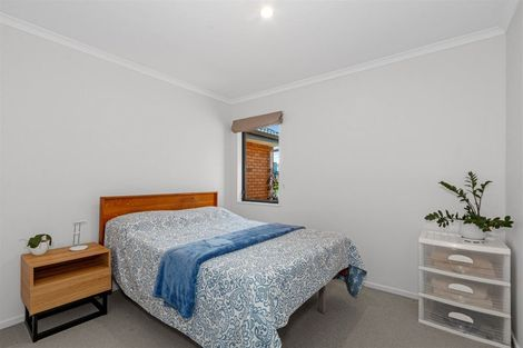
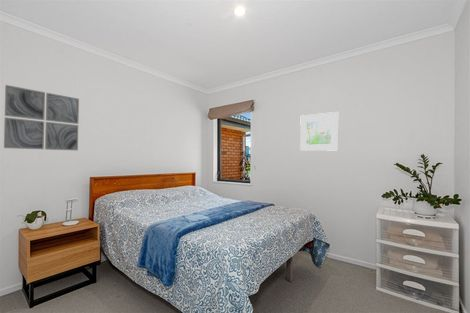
+ wall art [3,84,80,151]
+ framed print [299,111,339,152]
